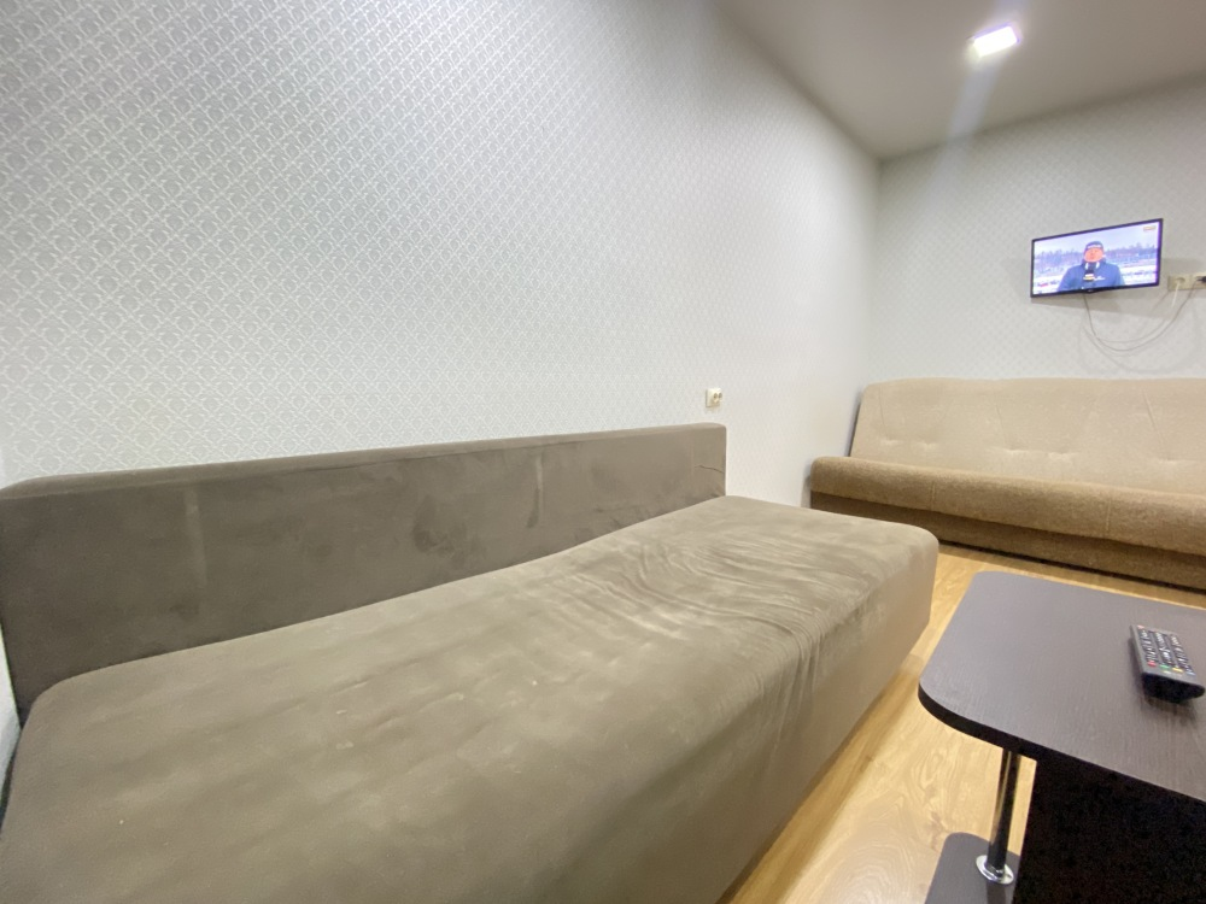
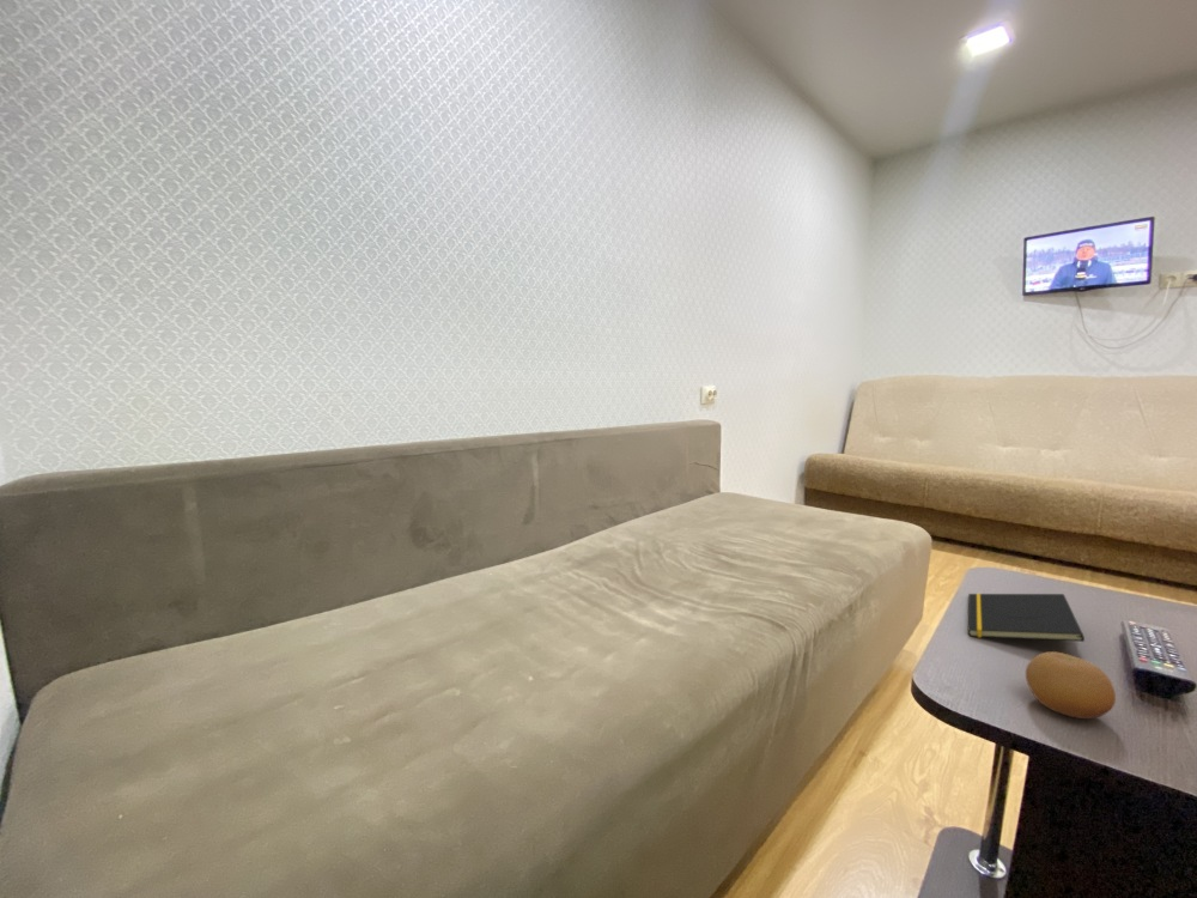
+ fruit [1025,650,1117,720]
+ notepad [967,593,1086,643]
